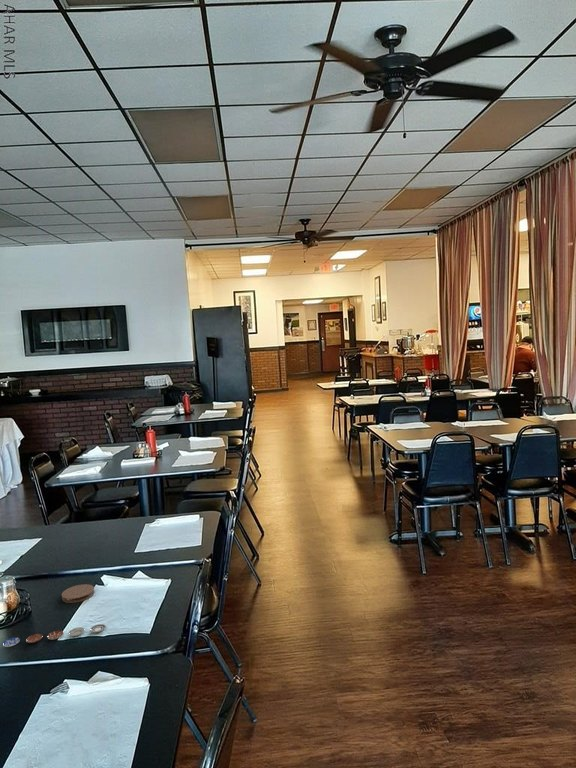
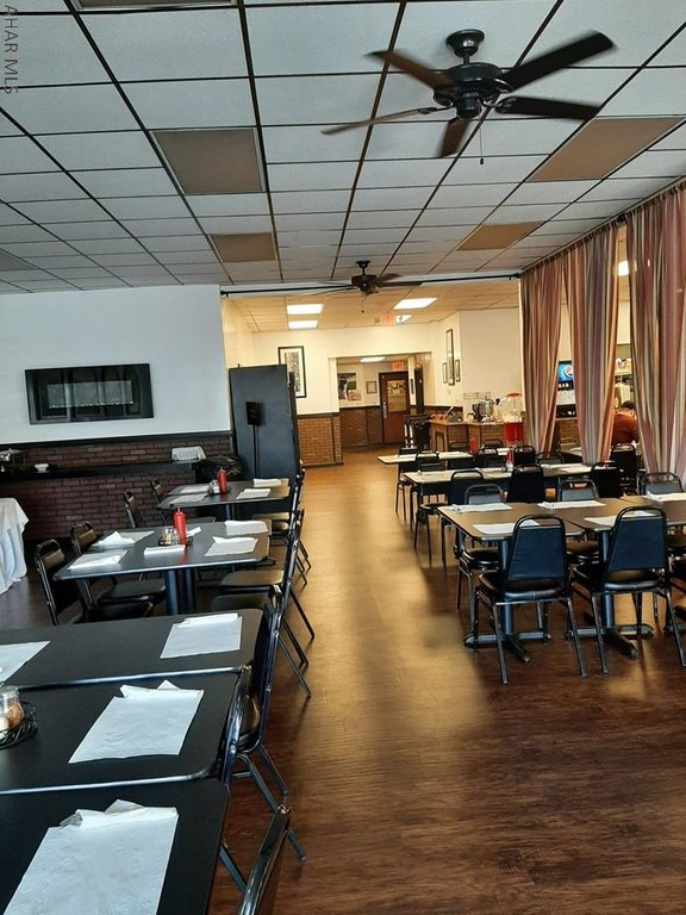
- plate [2,623,107,648]
- coaster [61,583,95,604]
